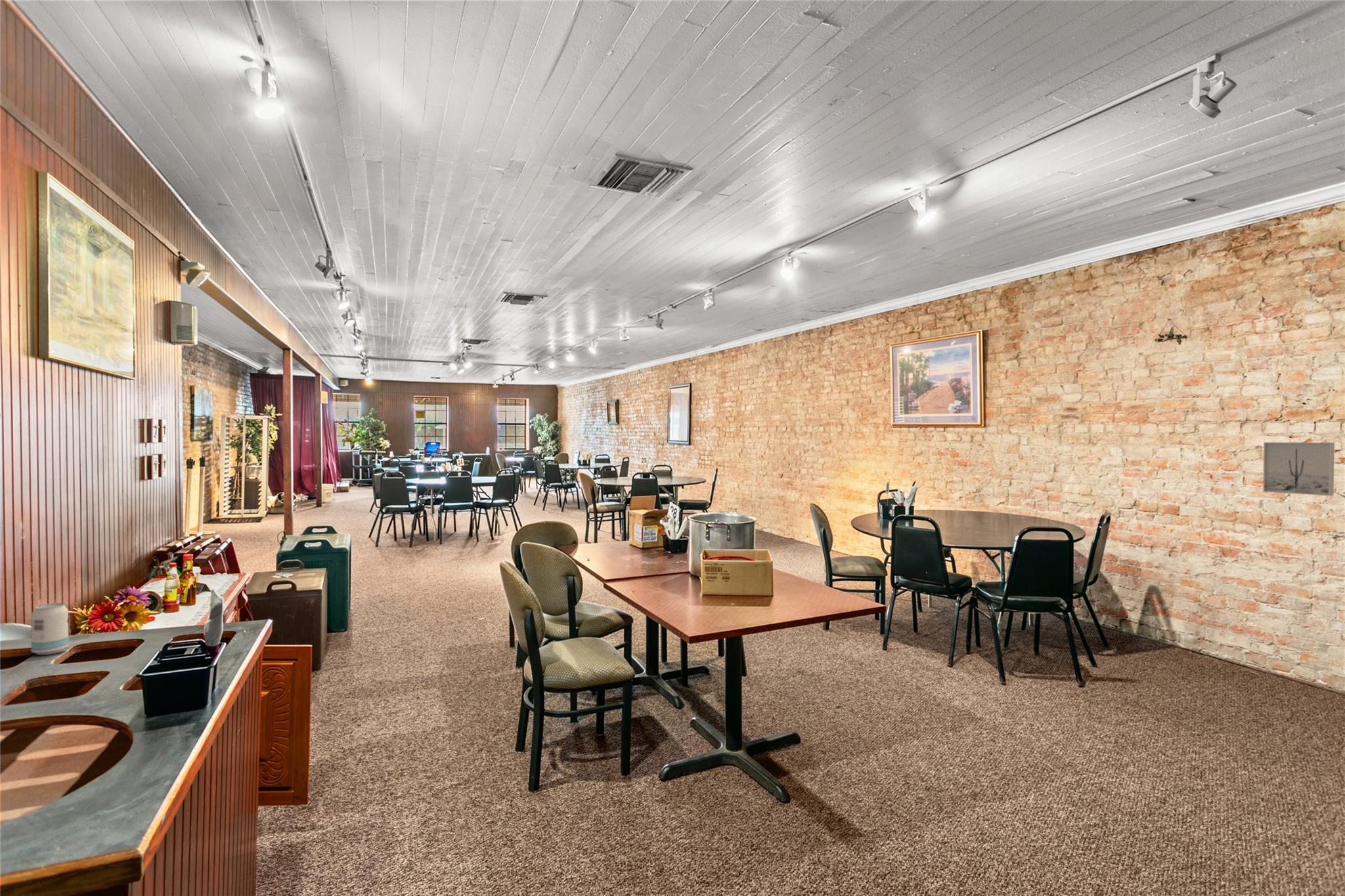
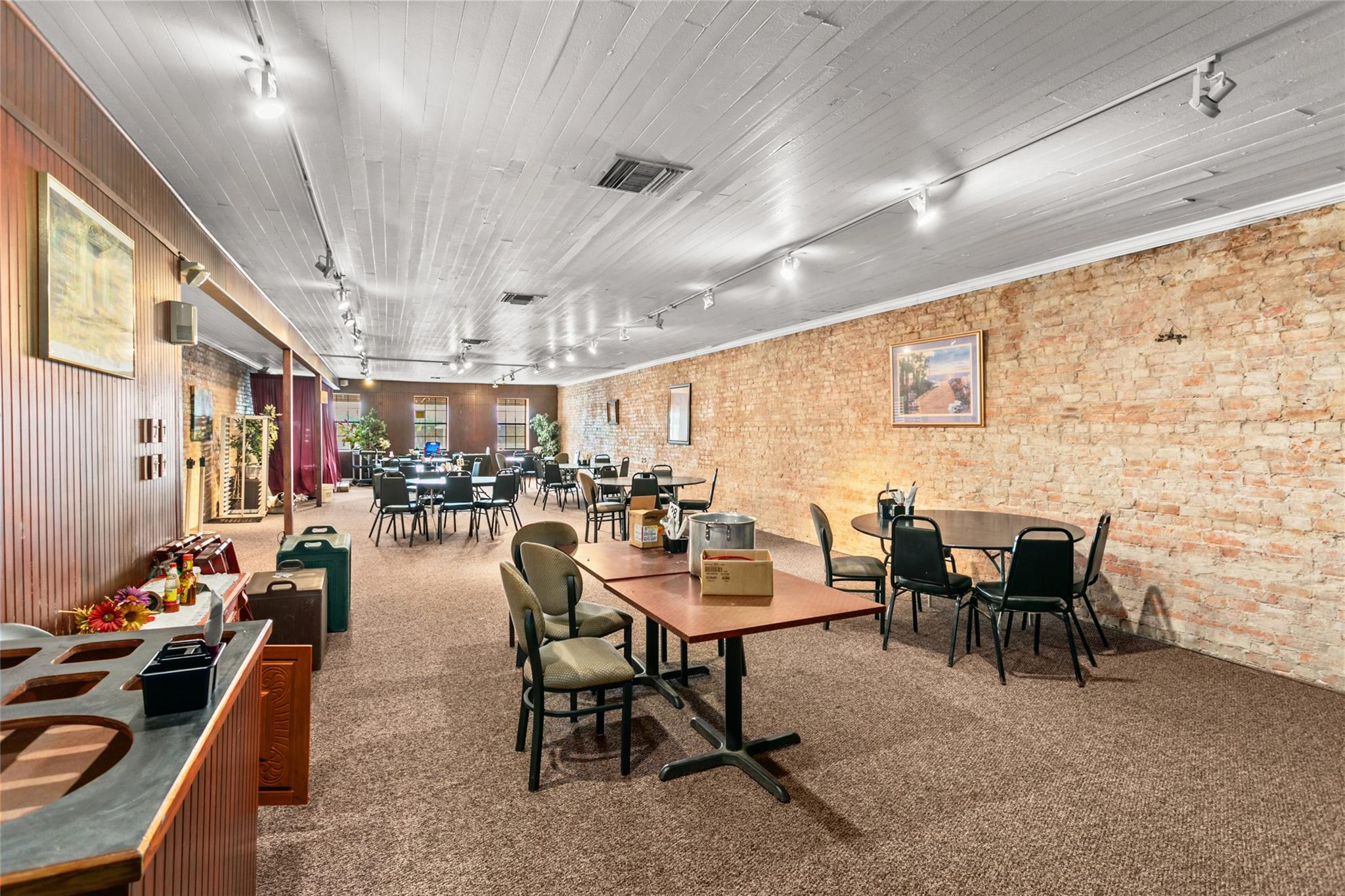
- beverage can [30,603,69,656]
- wall art [1262,442,1335,497]
